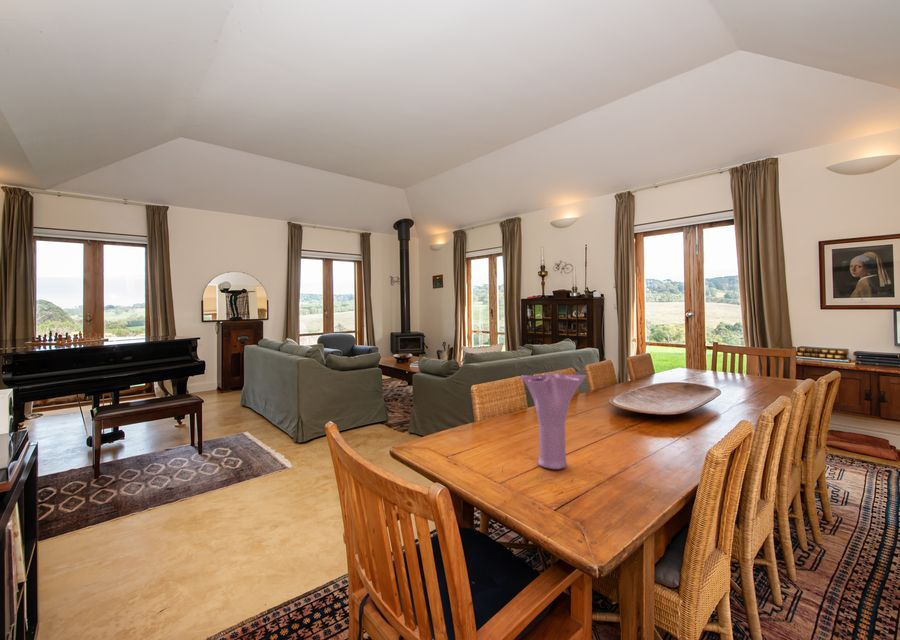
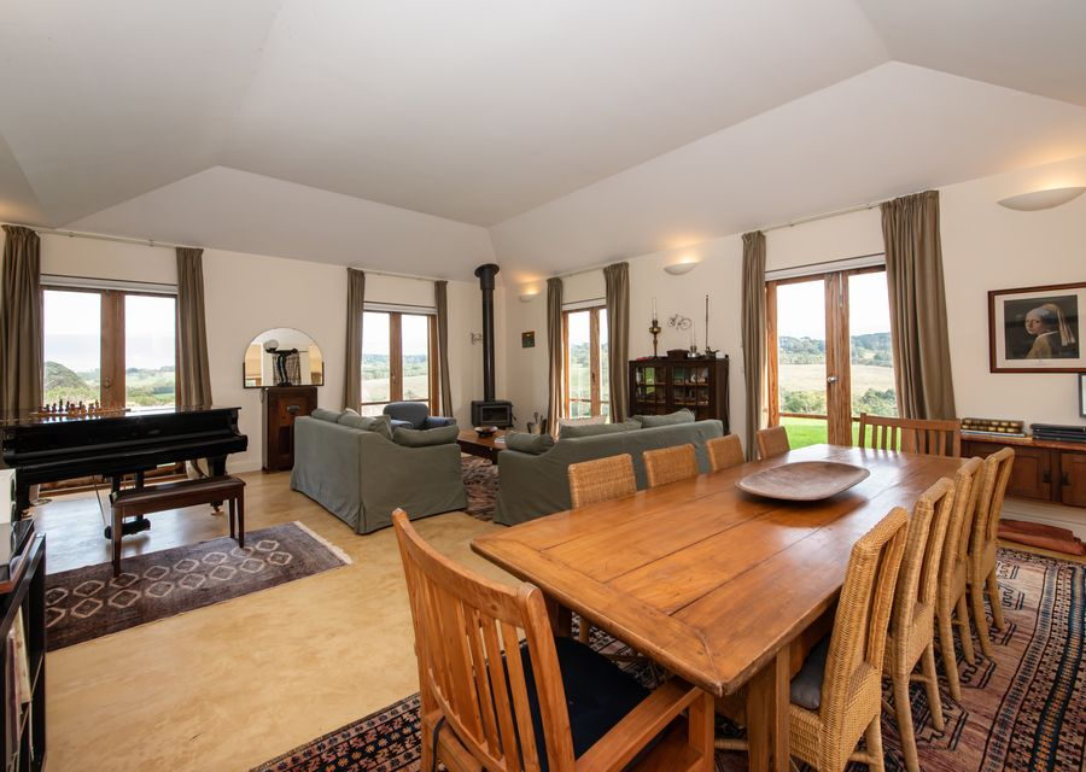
- vase [520,372,587,470]
